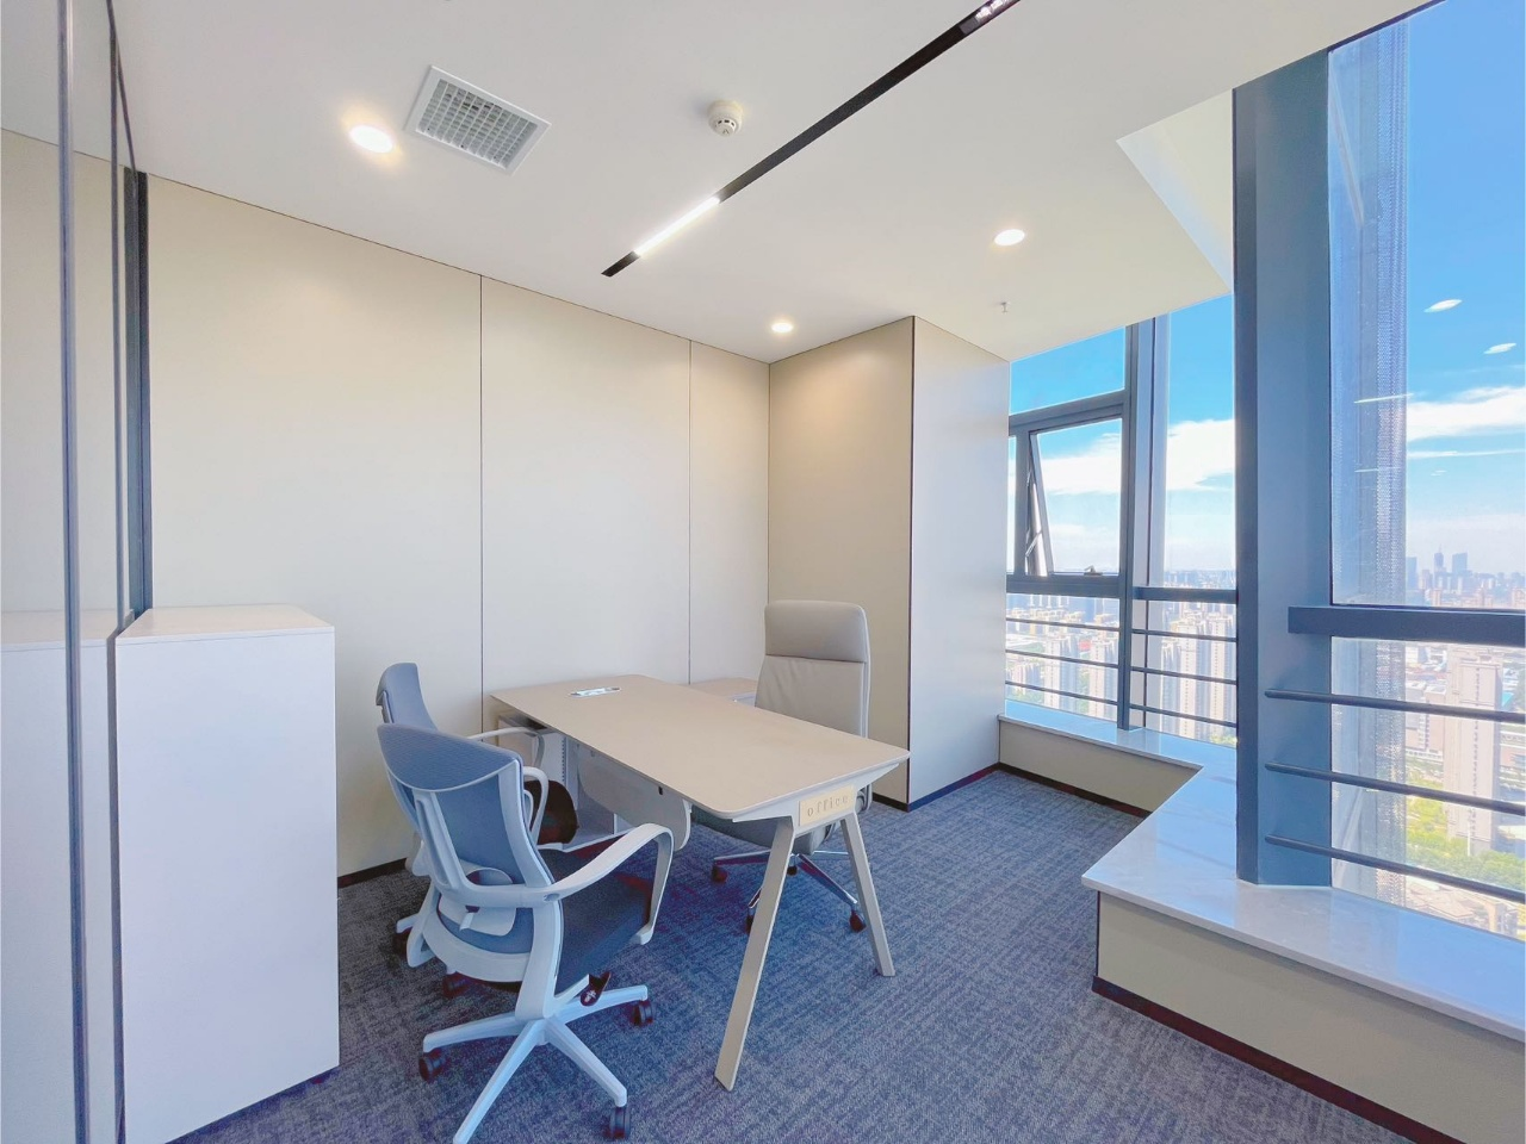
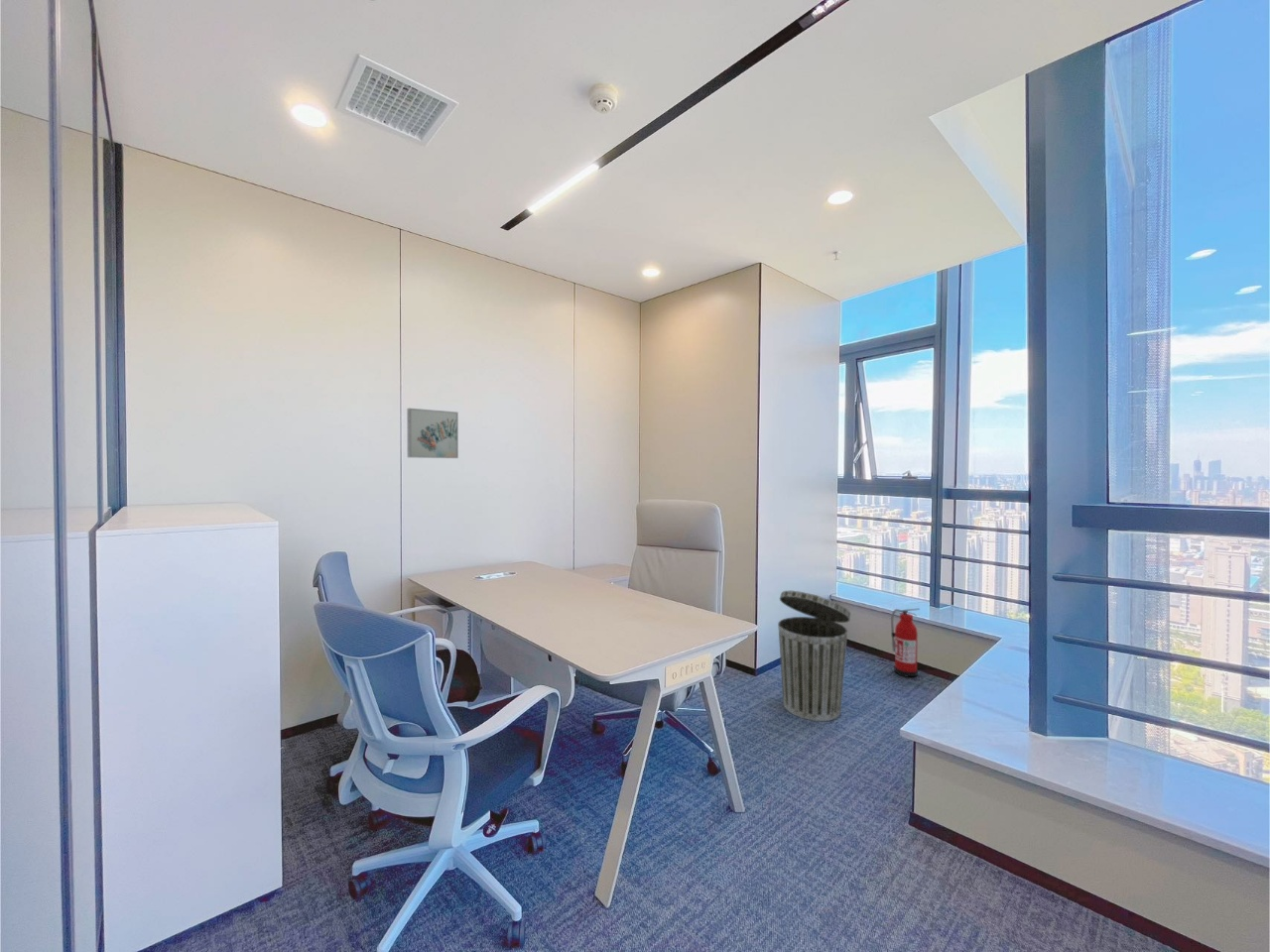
+ wall art [406,408,459,459]
+ trash can [777,589,851,722]
+ fire extinguisher [890,607,921,678]
